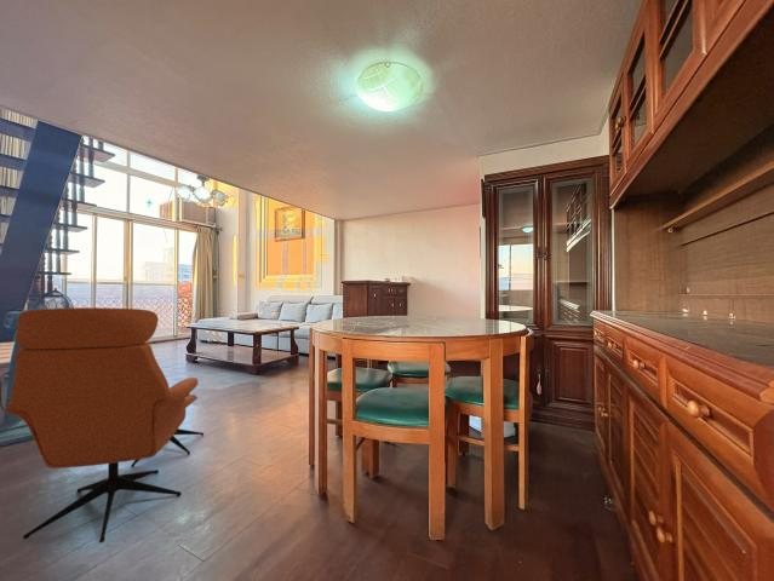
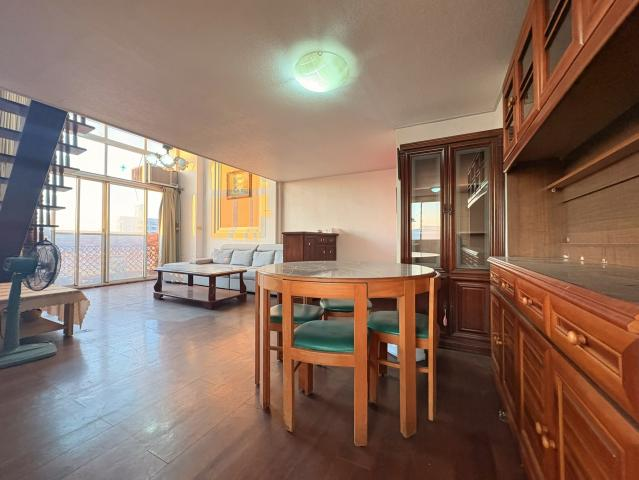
- armchair [4,306,205,543]
